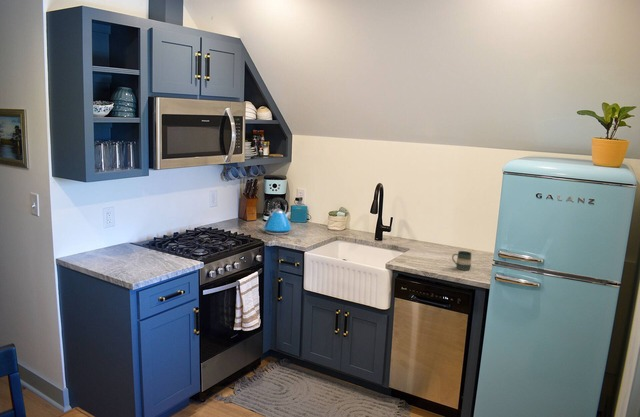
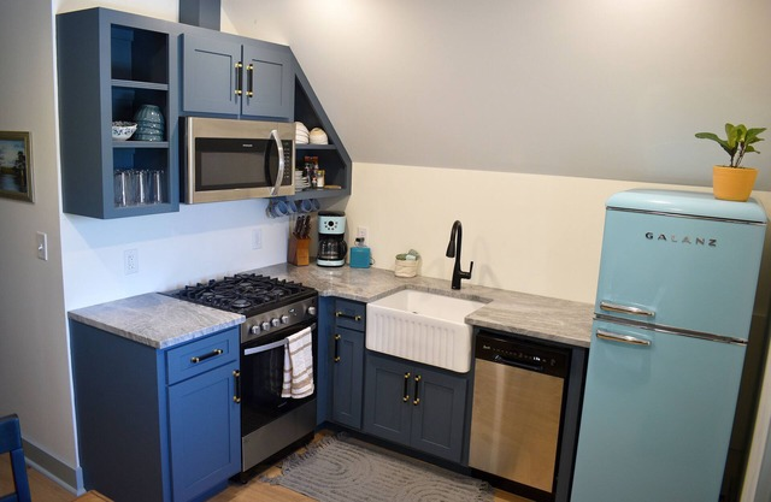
- kettle [261,197,292,236]
- mug [451,250,472,271]
